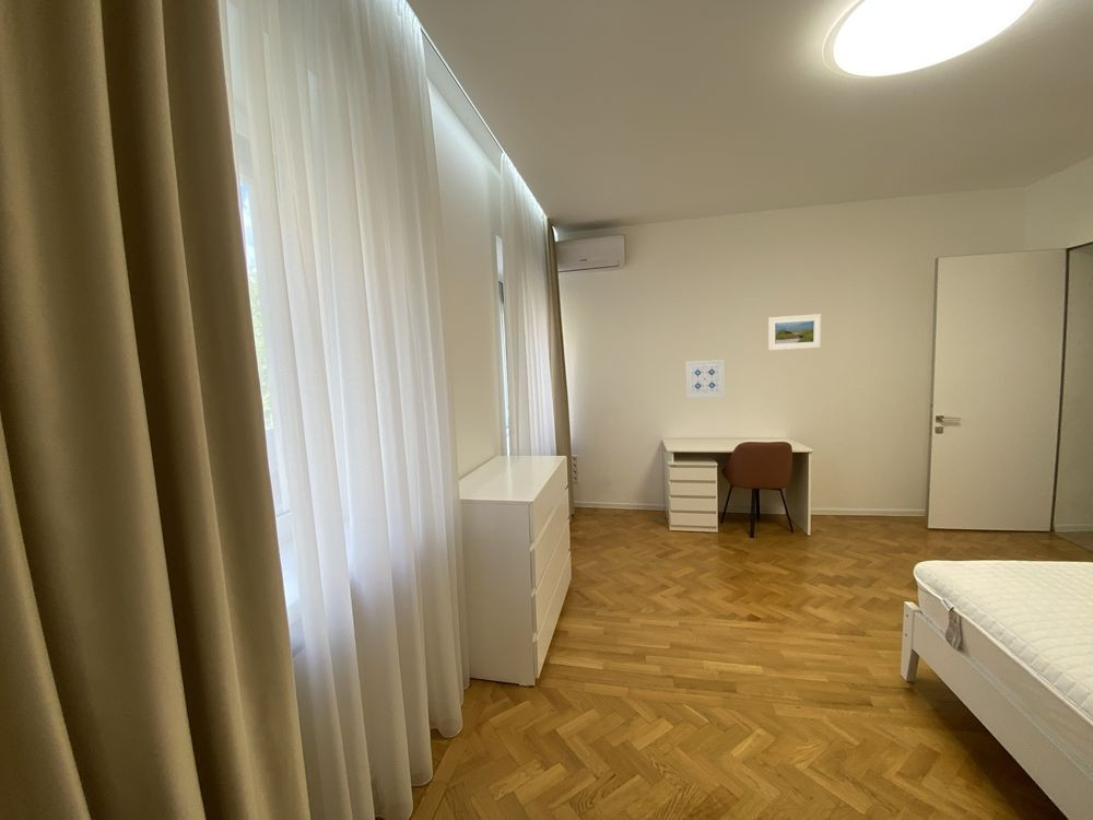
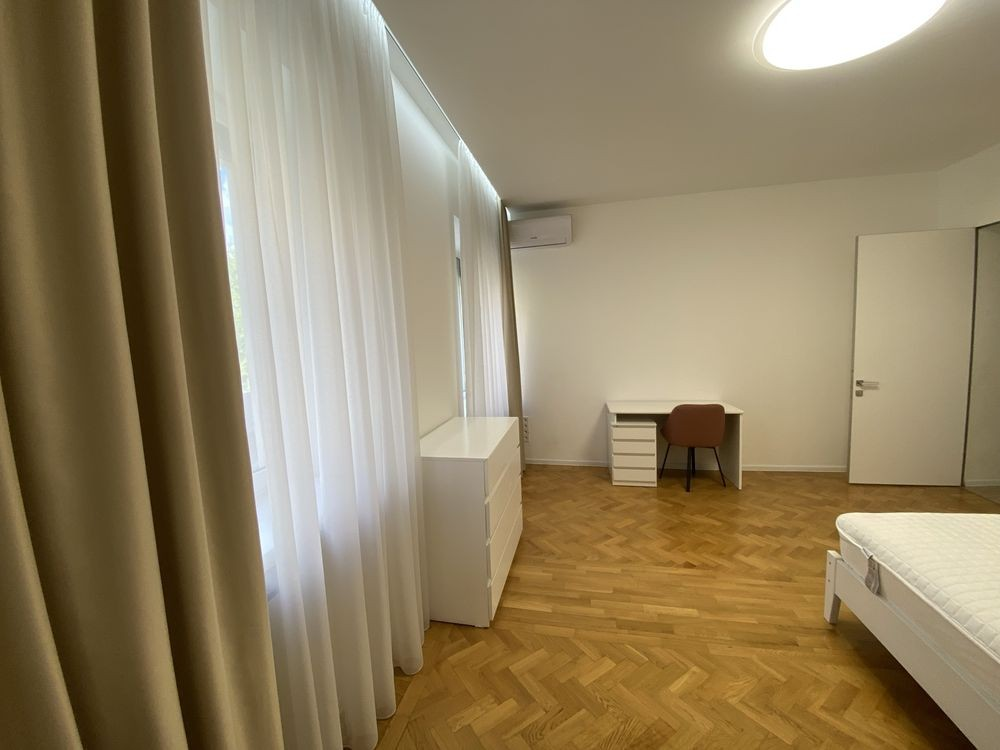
- wall art [684,359,726,398]
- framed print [767,313,822,351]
